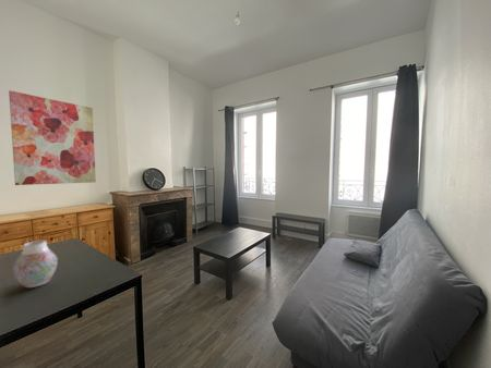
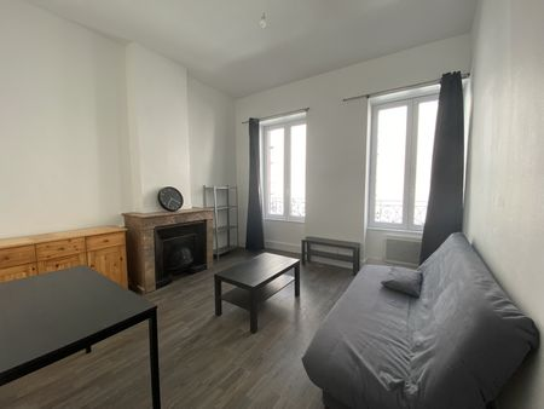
- wall art [8,89,97,186]
- vase [12,240,59,289]
